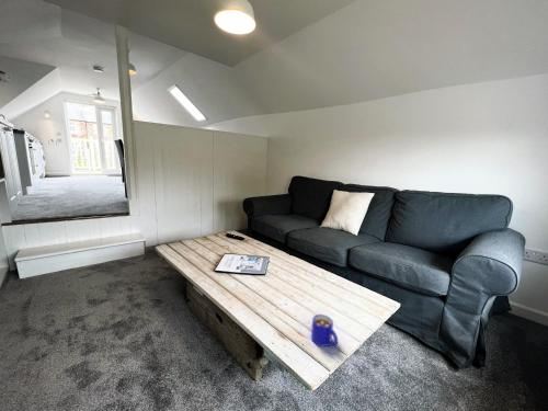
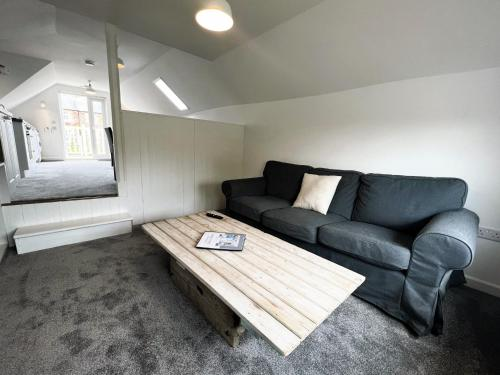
- mug [310,313,339,349]
